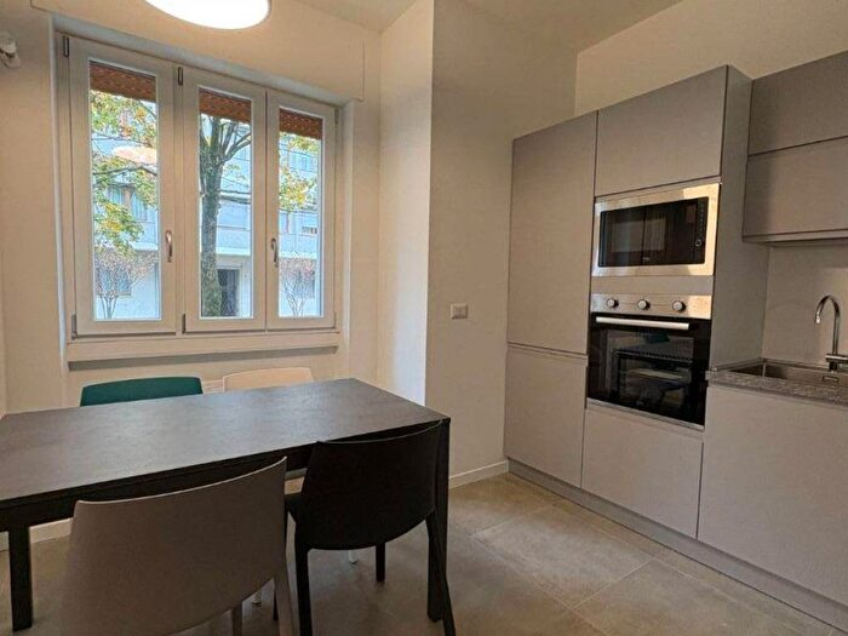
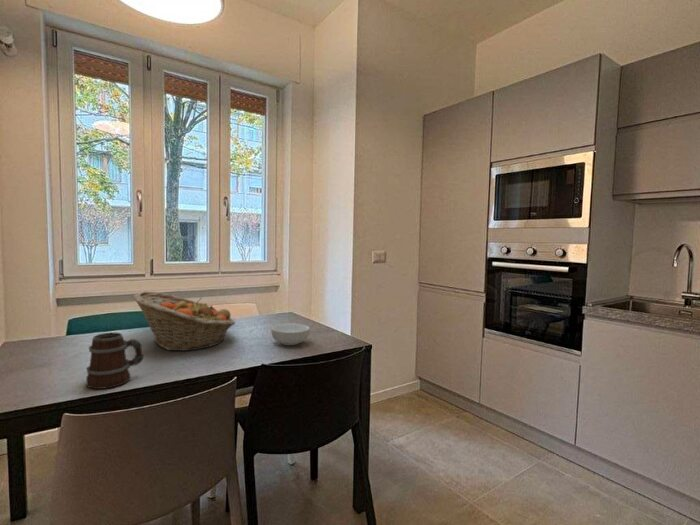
+ fruit basket [132,291,236,352]
+ mug [85,332,145,390]
+ cereal bowl [270,322,311,346]
